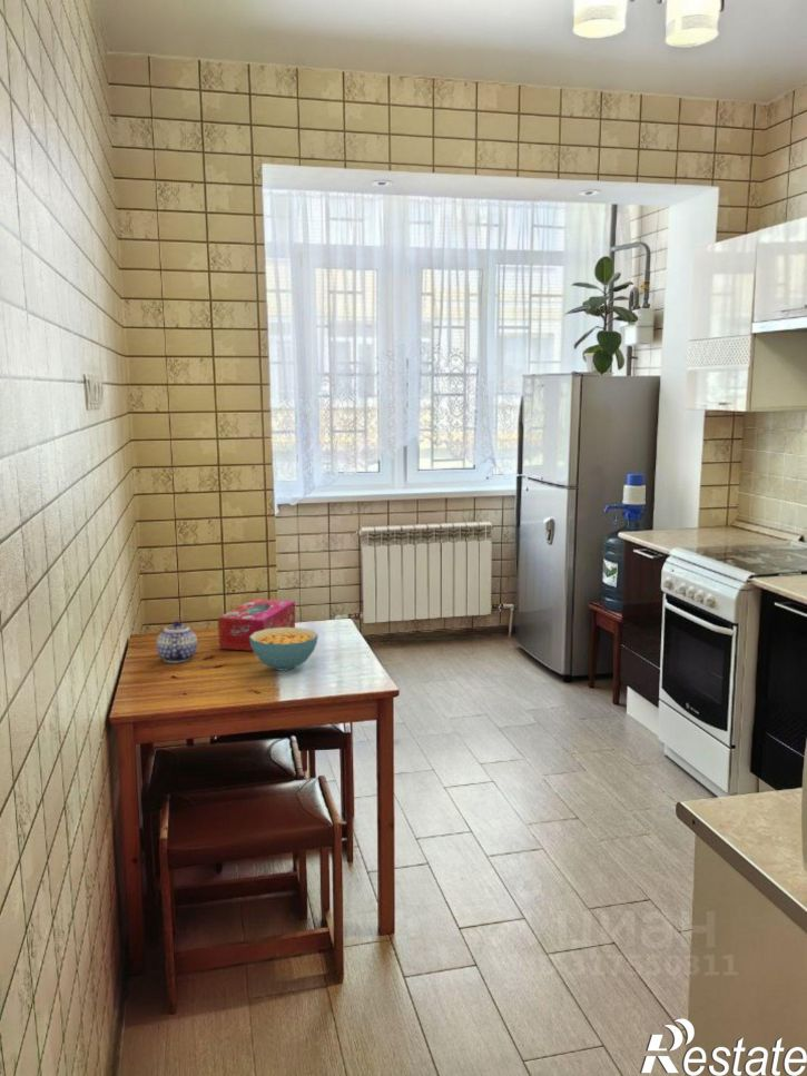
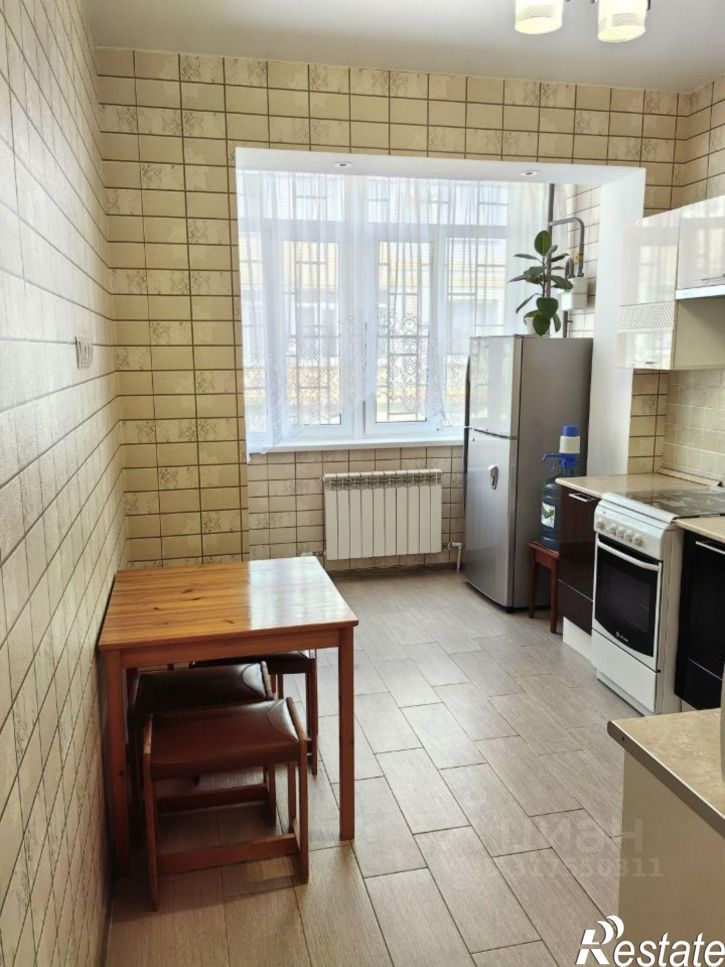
- cereal bowl [249,626,319,671]
- tissue box [217,598,296,652]
- teapot [156,620,198,664]
